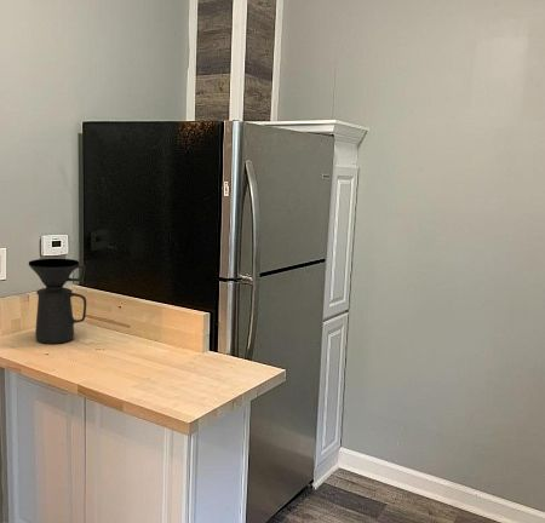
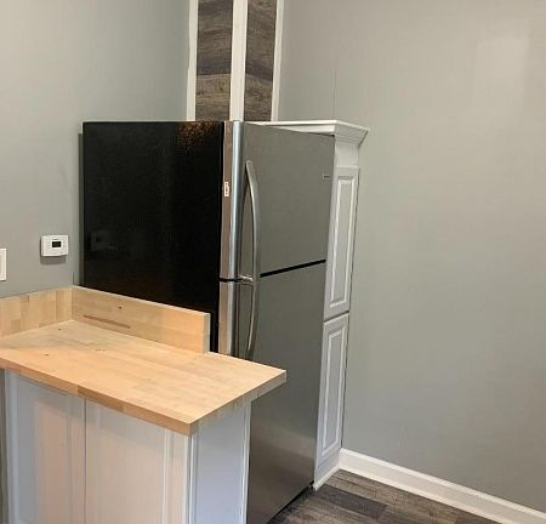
- coffee maker [28,258,87,345]
